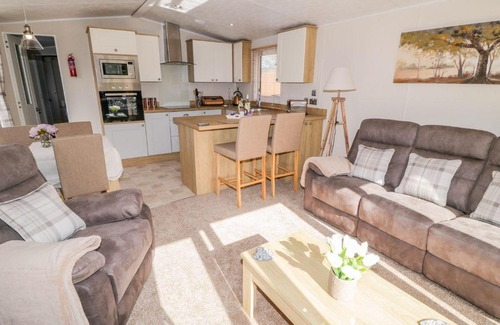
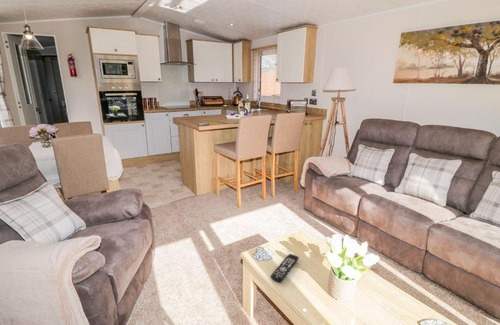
+ remote control [270,253,300,284]
